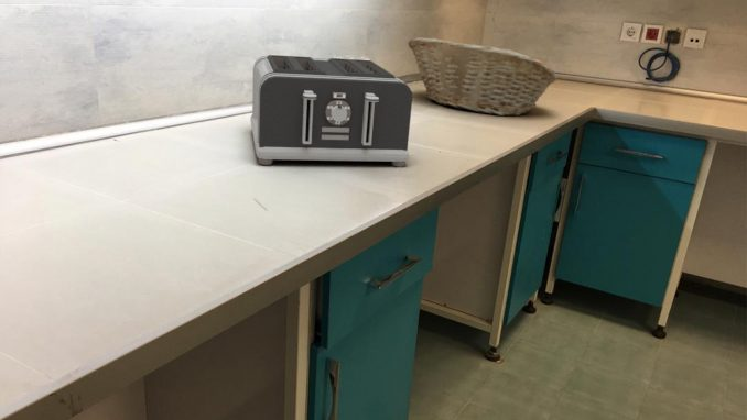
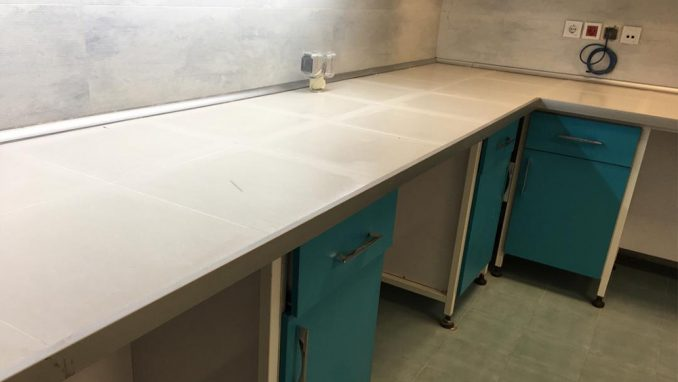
- toaster [249,54,413,168]
- fruit basket [407,36,559,117]
